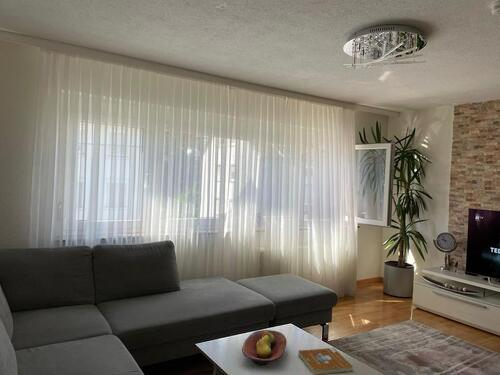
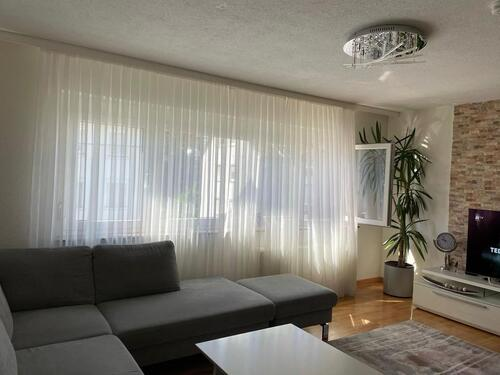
- fruit bowl [241,329,288,367]
- book [297,347,354,375]
